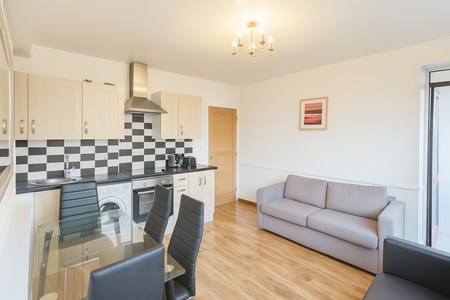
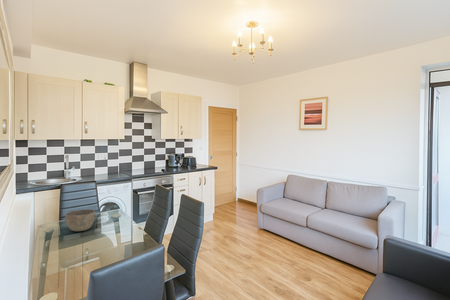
+ bowl [64,208,96,232]
